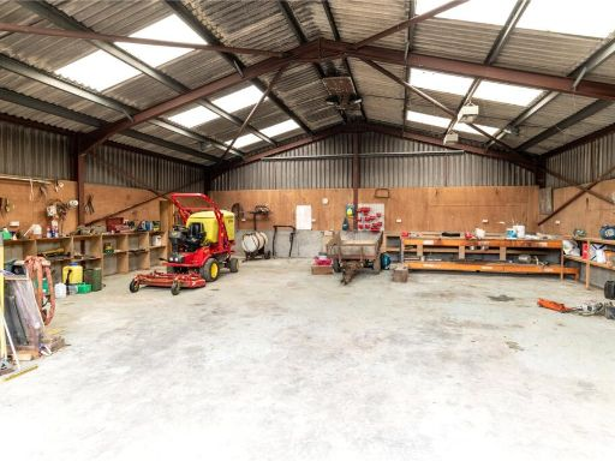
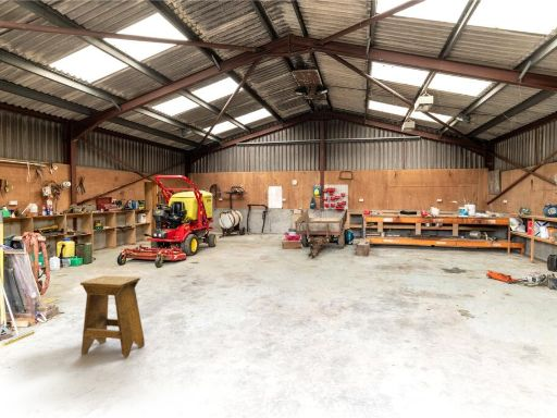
+ stool [79,274,146,358]
